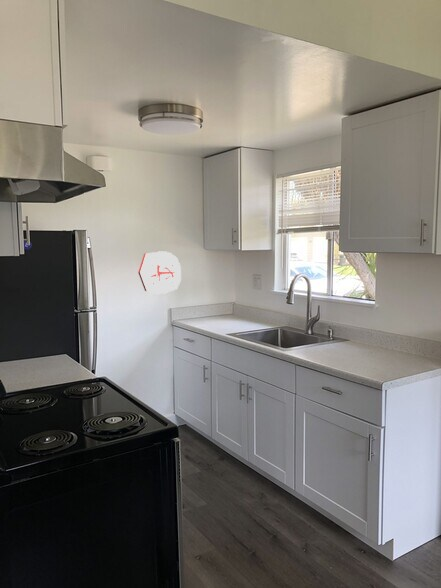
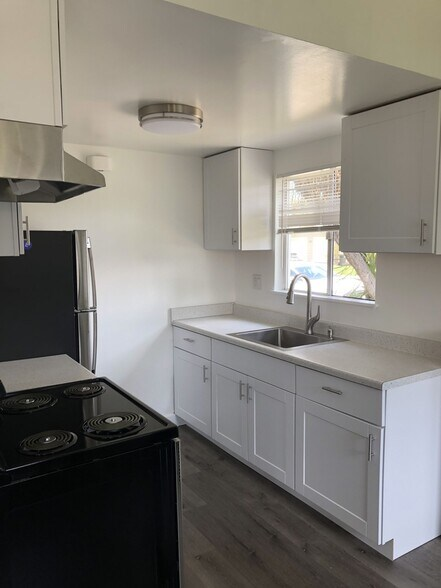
- decorative plate [137,250,182,295]
